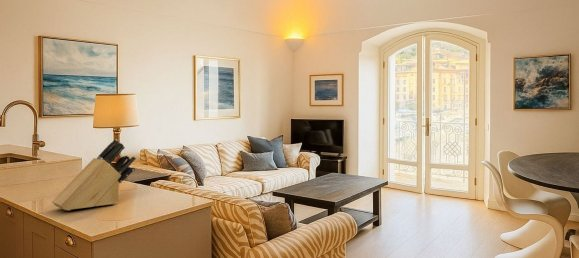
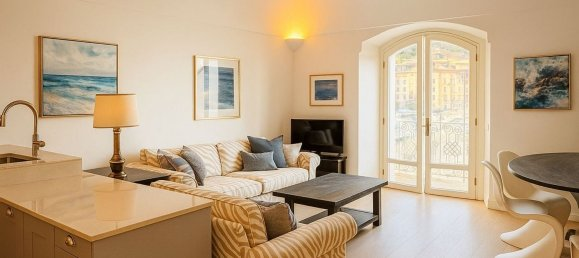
- knife block [51,138,137,211]
